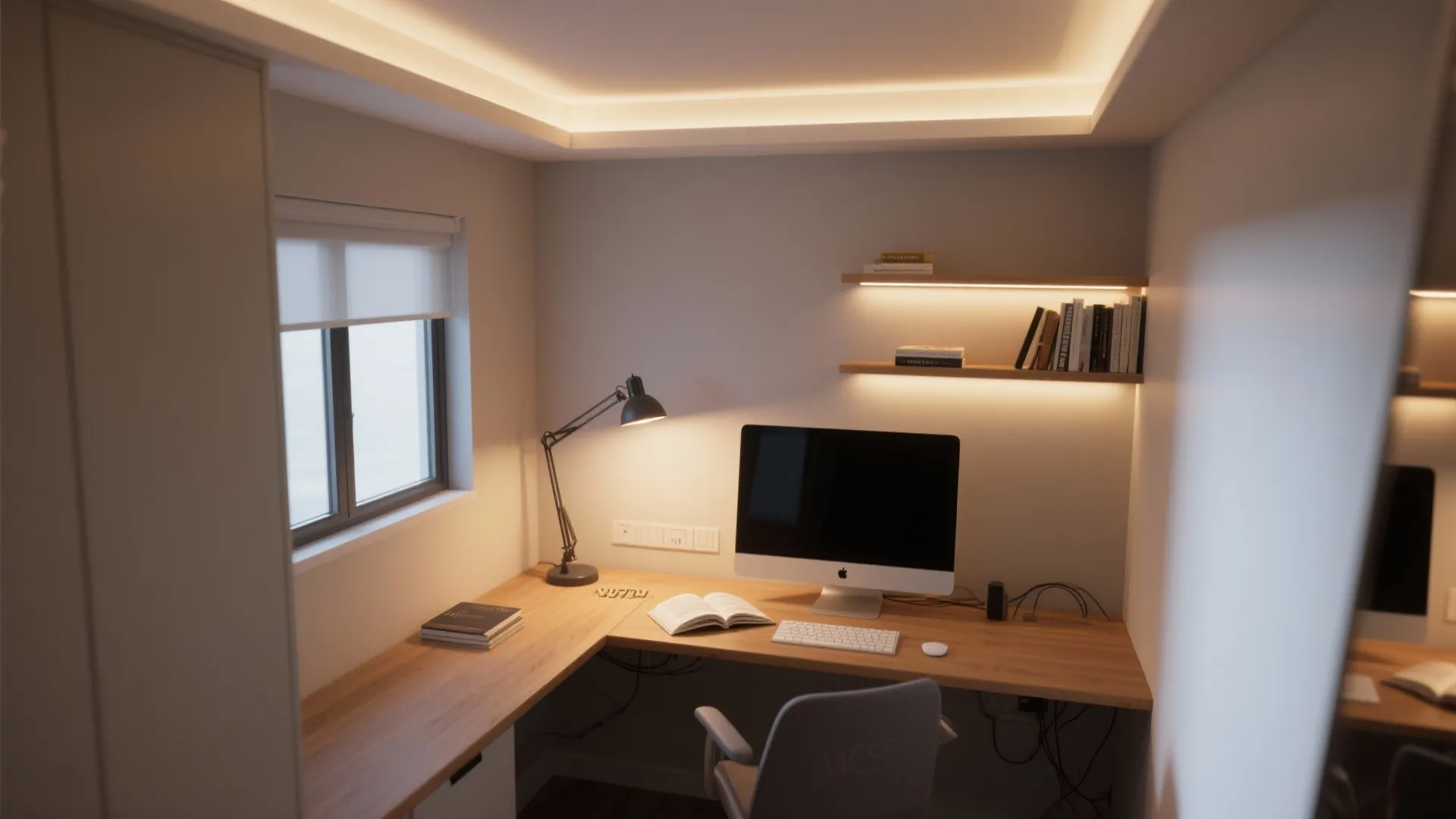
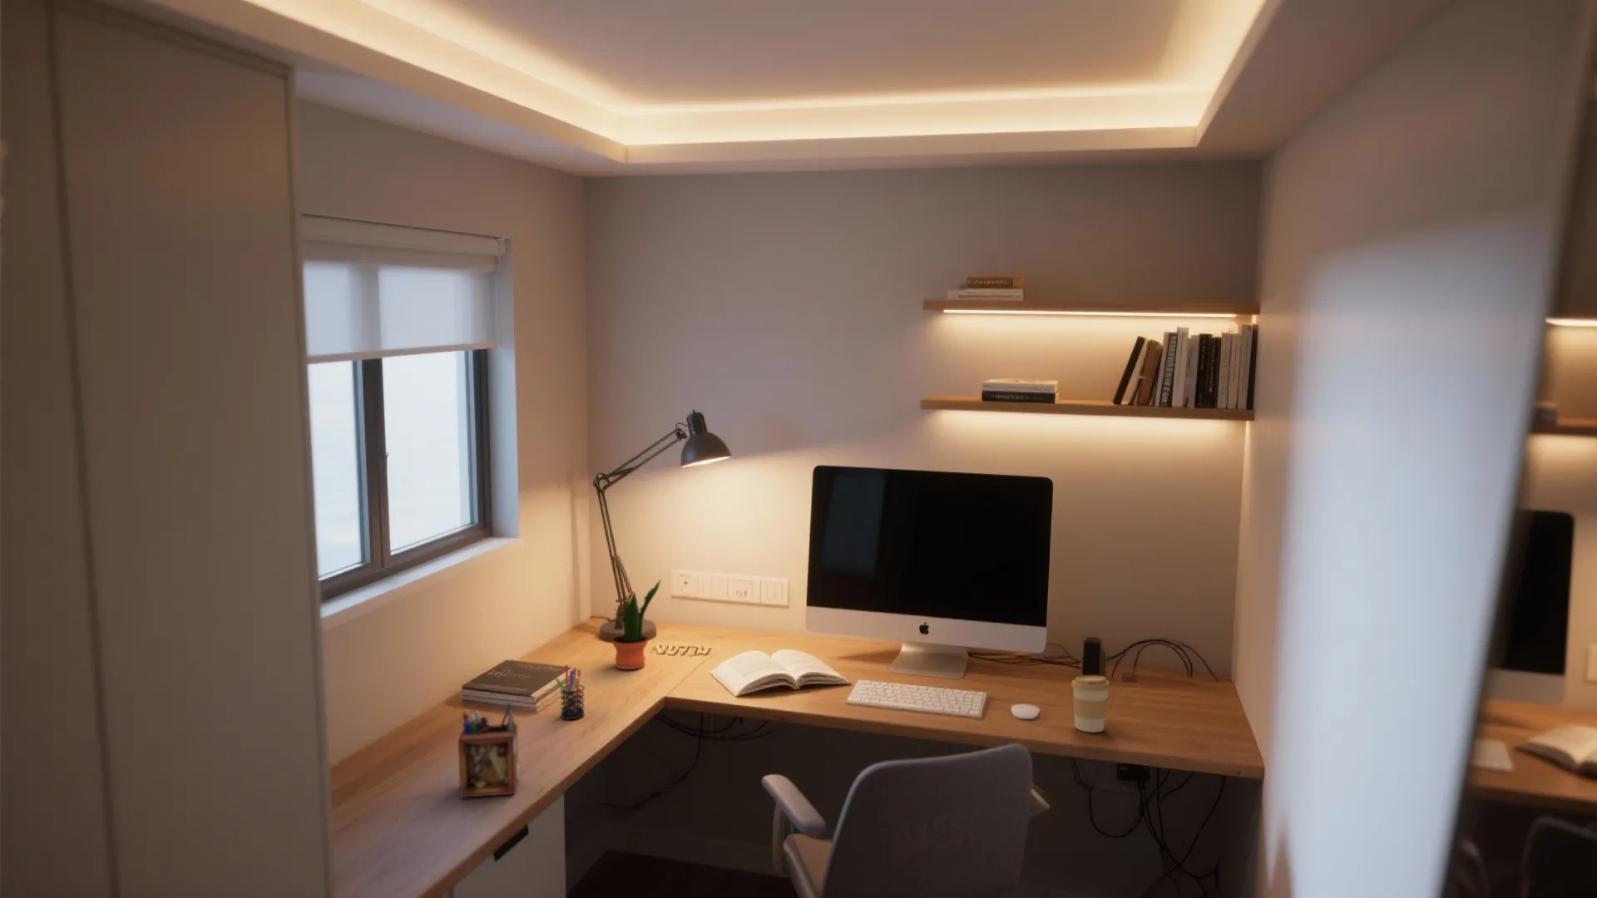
+ potted plant [611,578,662,670]
+ pen holder [554,664,586,720]
+ coffee cup [1071,674,1111,734]
+ desk organizer [457,703,520,798]
